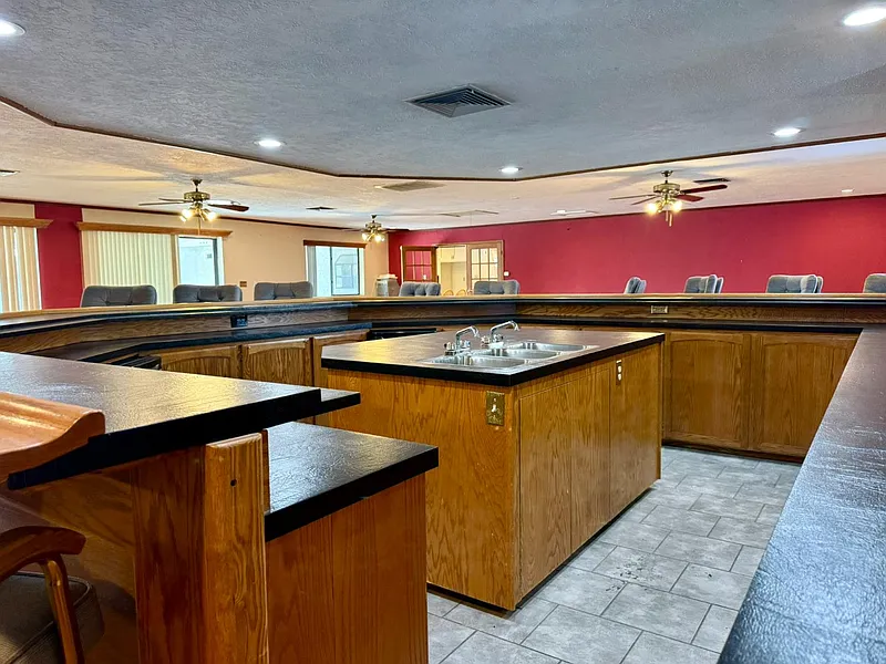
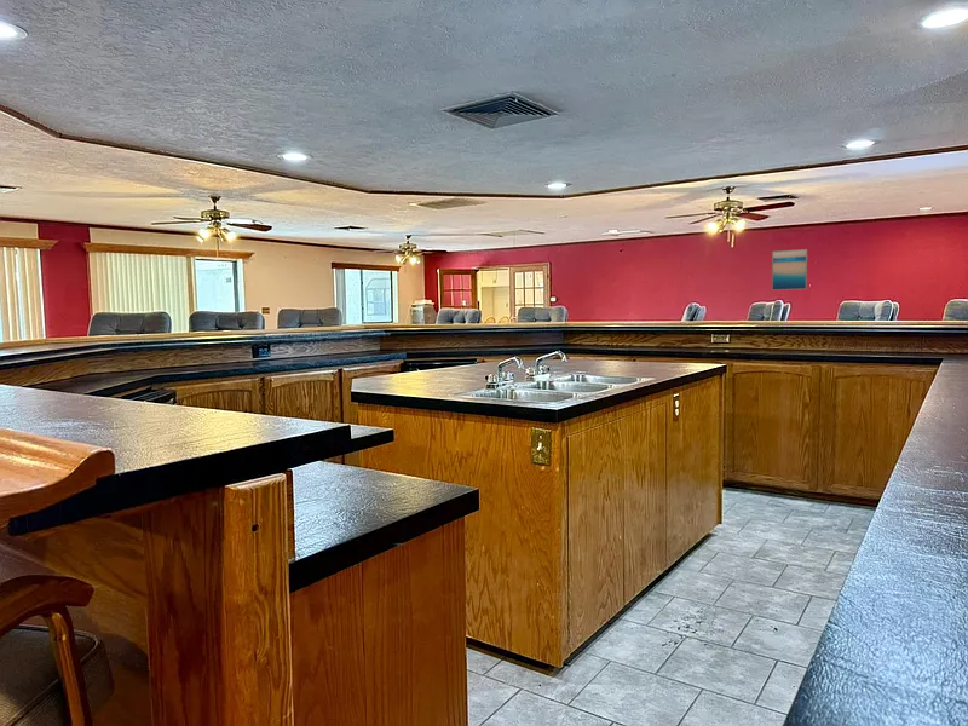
+ wall art [771,248,808,292]
